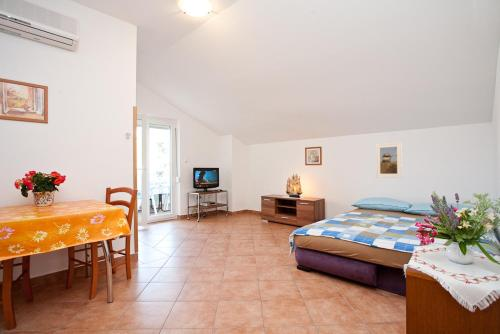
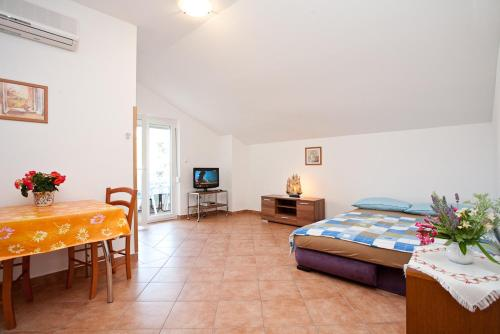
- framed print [375,141,403,179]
